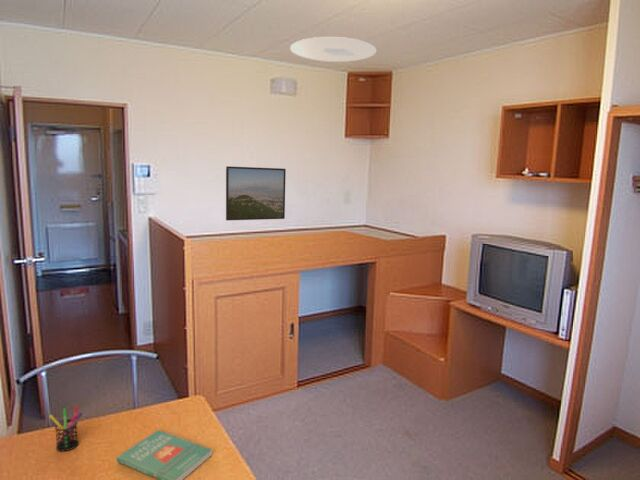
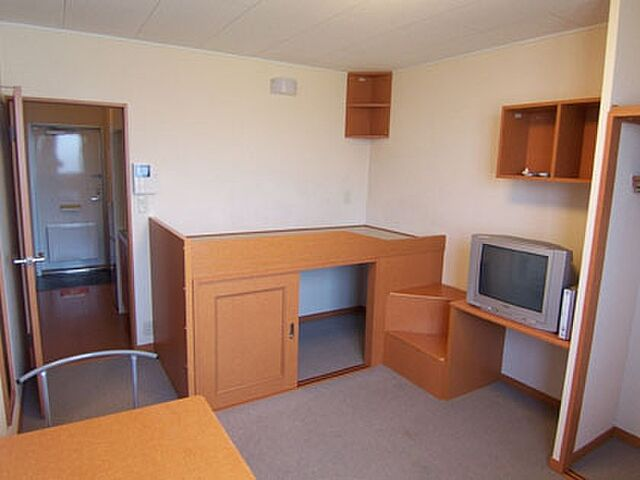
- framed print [225,165,287,221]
- book [116,429,213,480]
- ceiling light [289,36,377,63]
- pen holder [48,404,83,452]
